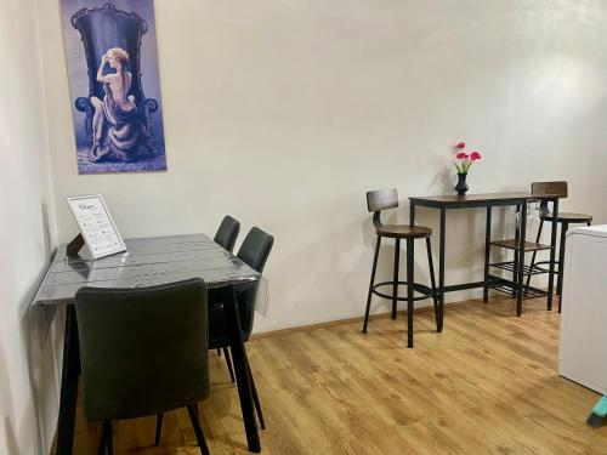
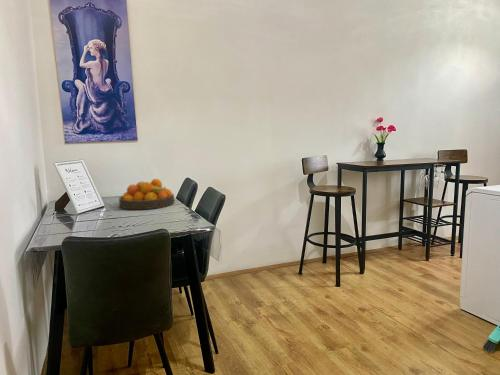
+ fruit bowl [118,178,175,210]
